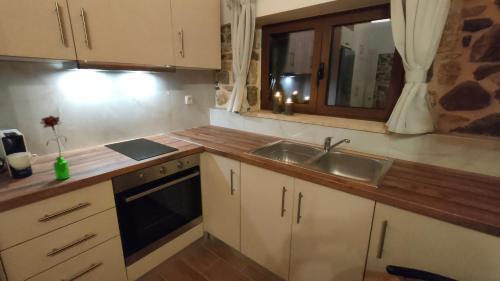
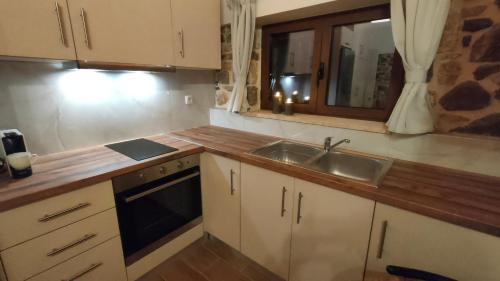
- flower [39,115,71,181]
